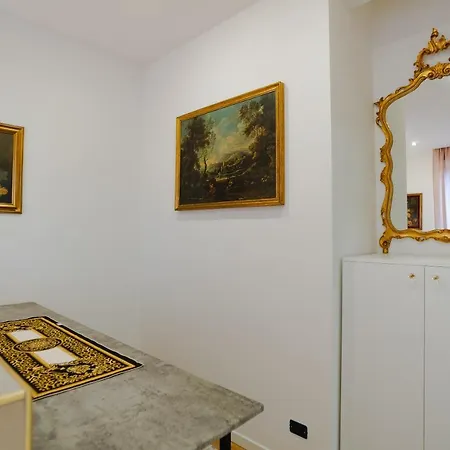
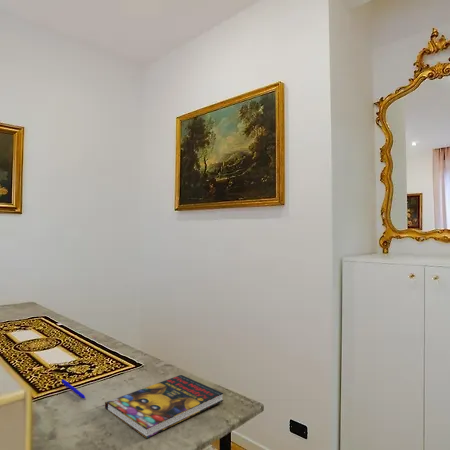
+ pen [61,378,86,399]
+ book [104,374,224,439]
